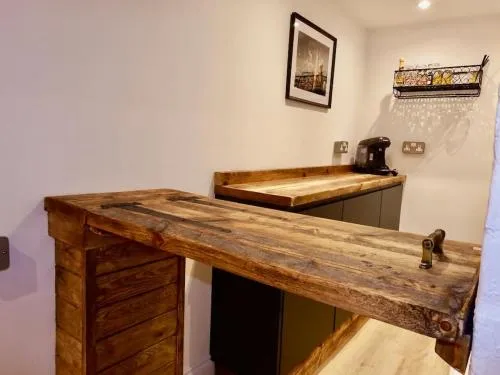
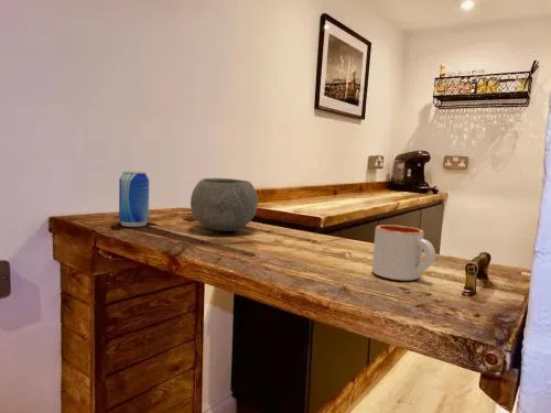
+ beer can [118,170,150,228]
+ bowl [190,177,259,232]
+ mug [371,224,436,282]
